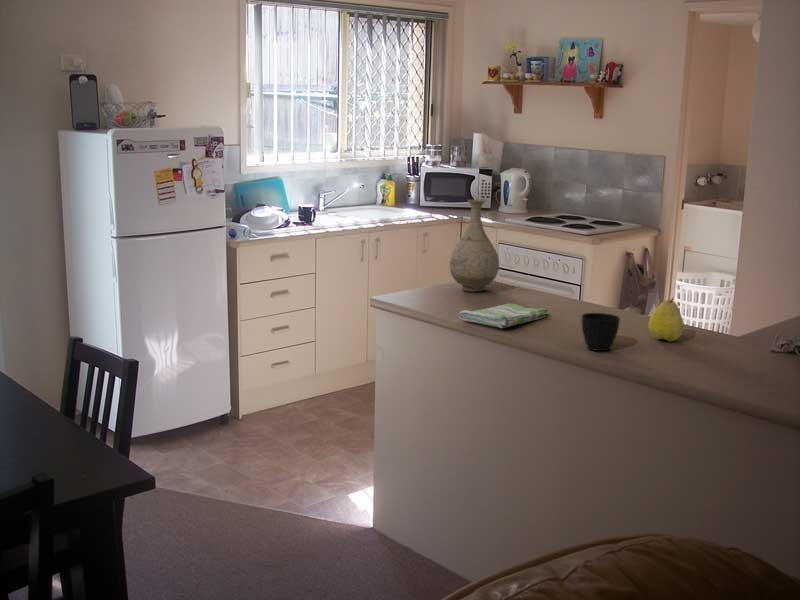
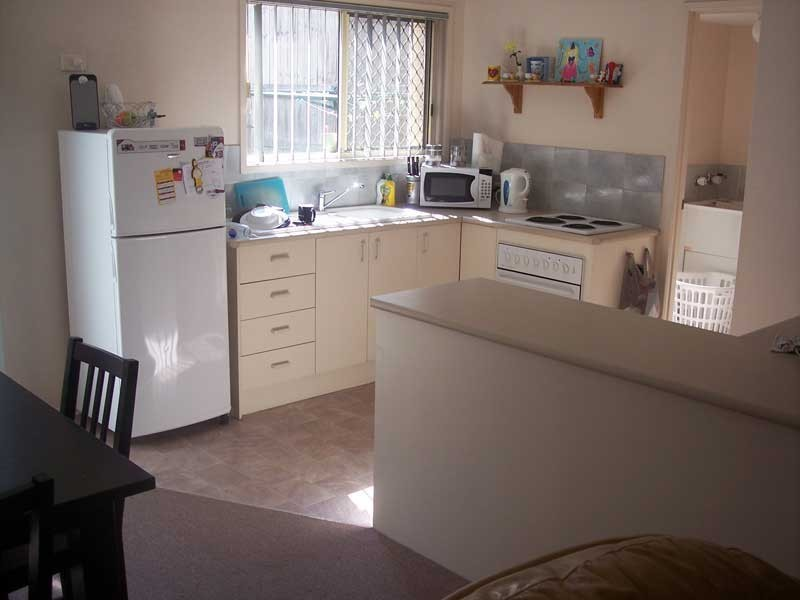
- vase [449,199,500,293]
- dish towel [457,303,549,329]
- cup [580,312,621,352]
- fruit [647,296,685,342]
